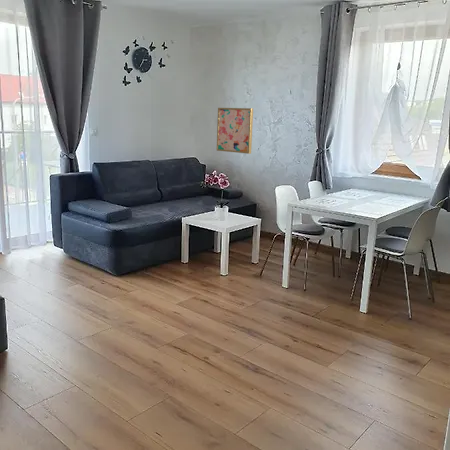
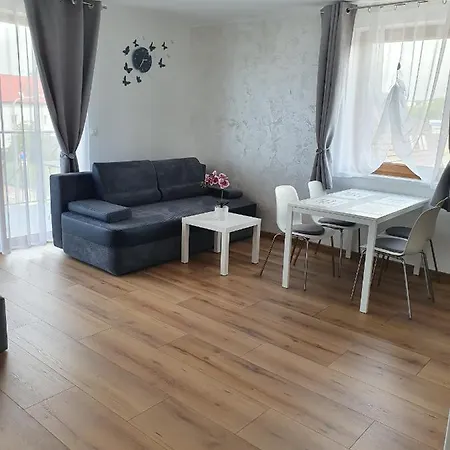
- wall art [216,107,254,155]
